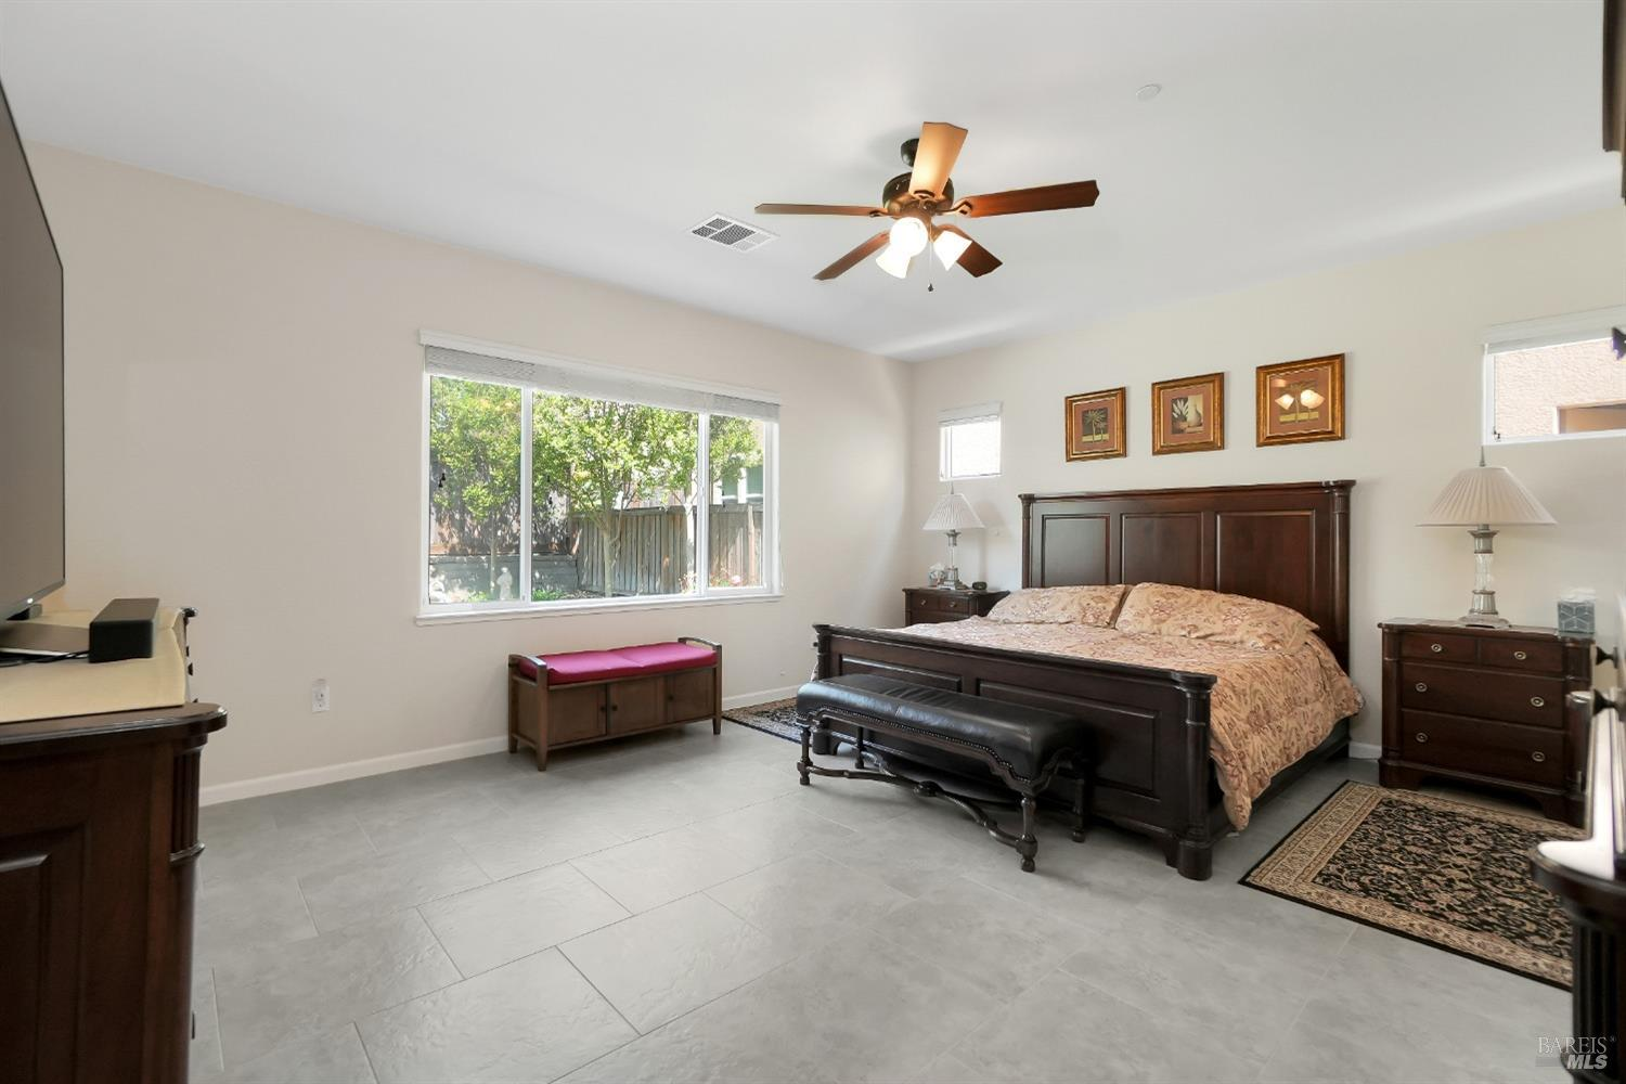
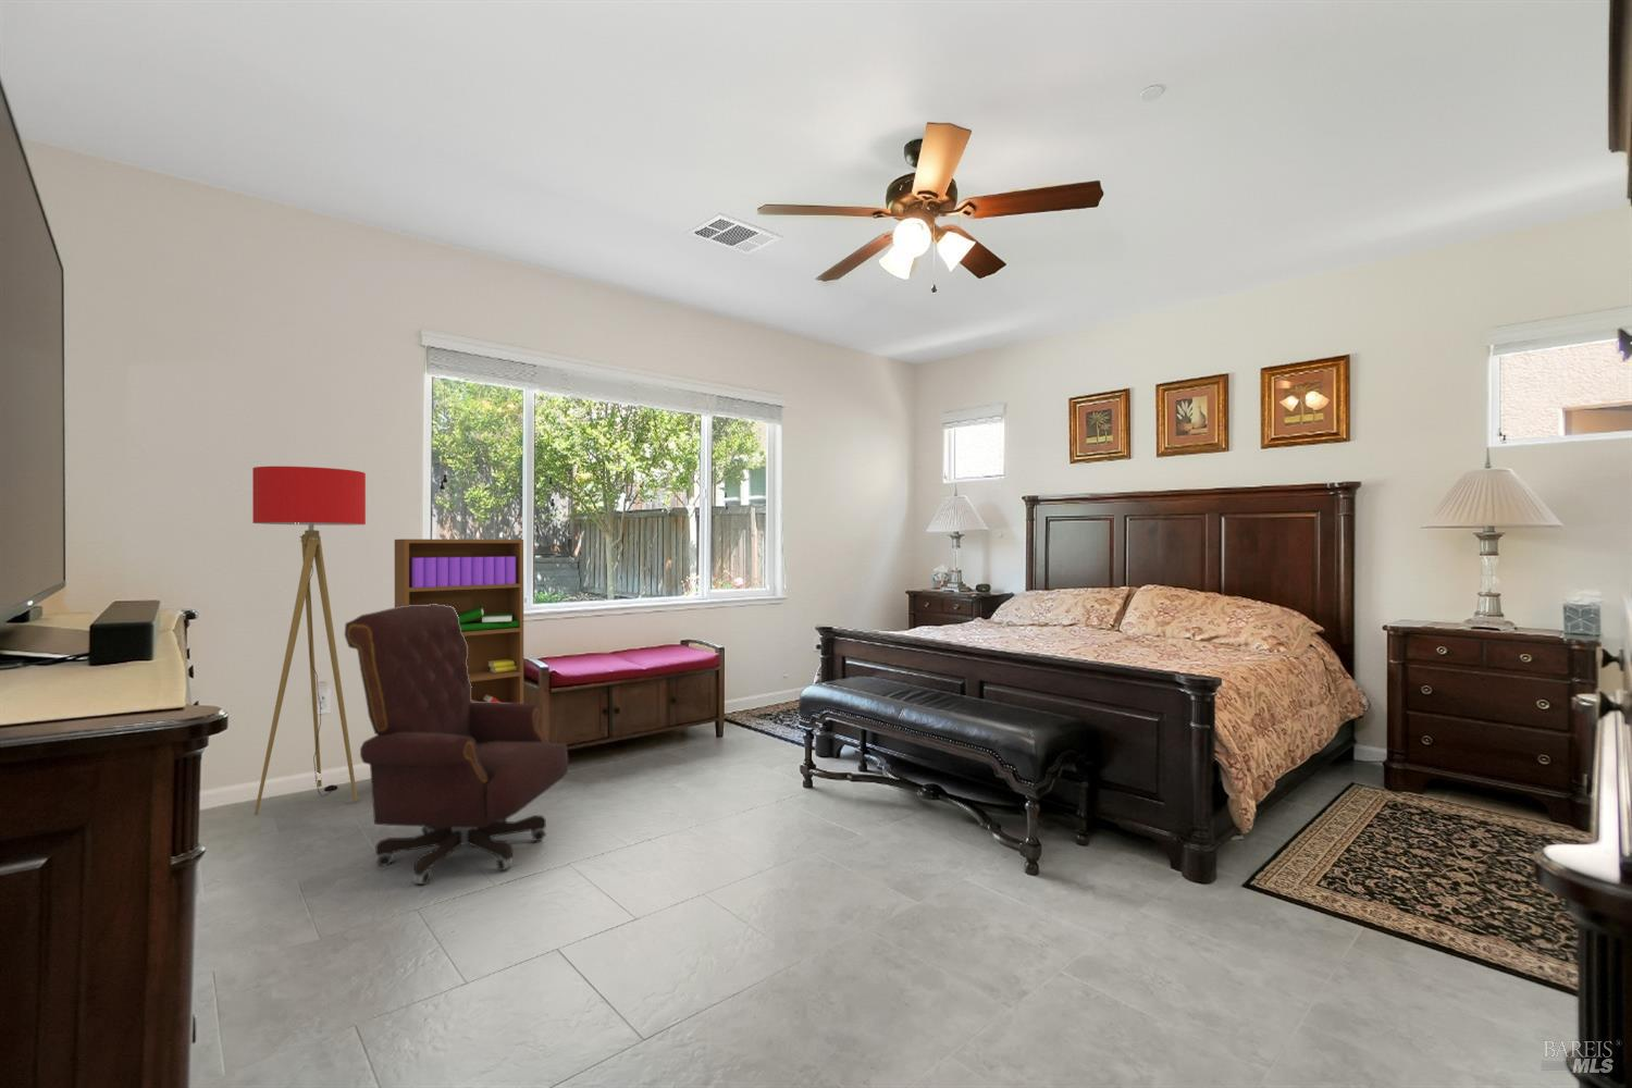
+ office chair [344,604,570,885]
+ bookshelf [393,539,525,704]
+ floor lamp [251,465,367,816]
